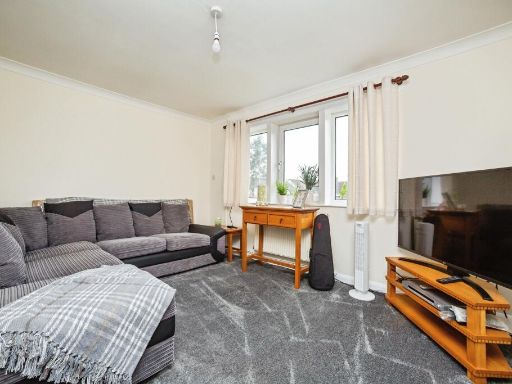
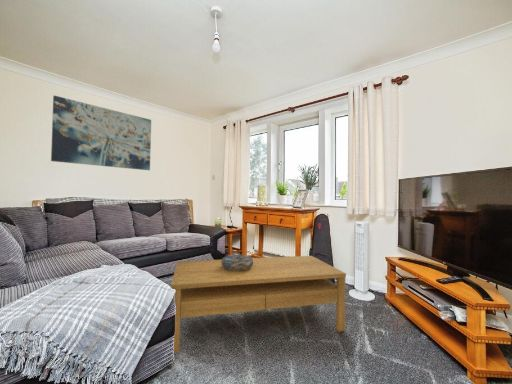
+ wall art [50,94,152,171]
+ decorative bowl [221,253,253,271]
+ coffee table [170,255,347,354]
